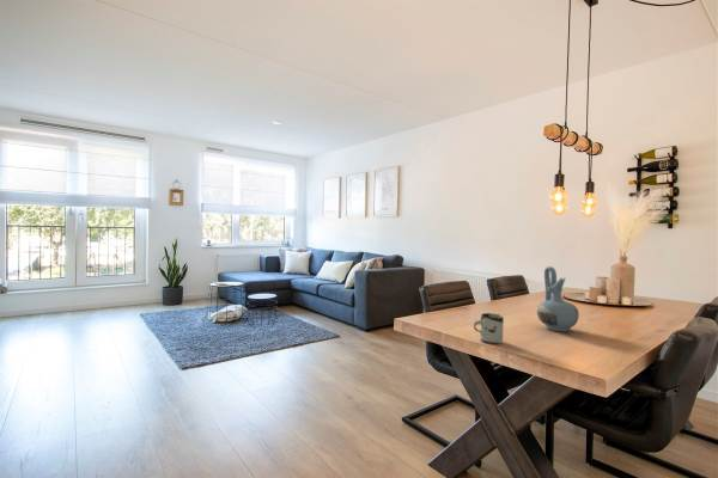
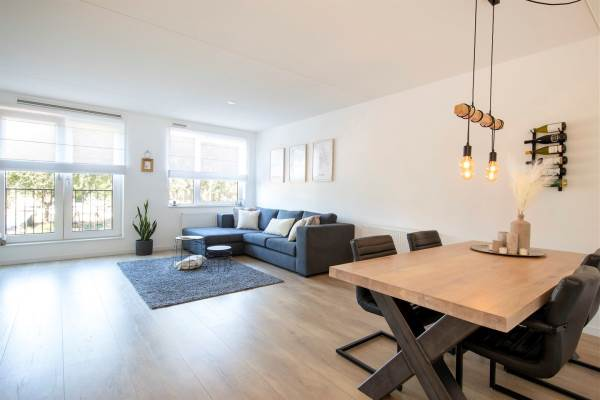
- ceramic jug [536,265,580,332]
- cup [473,312,505,344]
